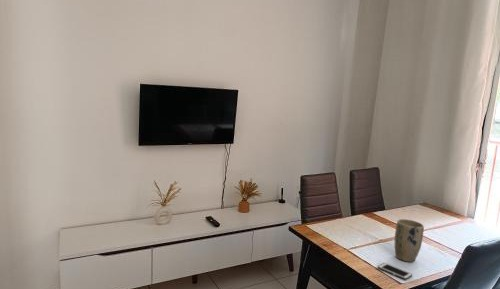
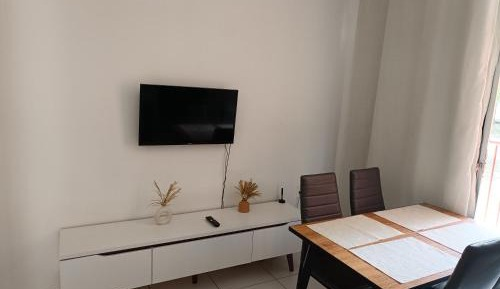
- cell phone [377,262,413,281]
- plant pot [394,218,425,263]
